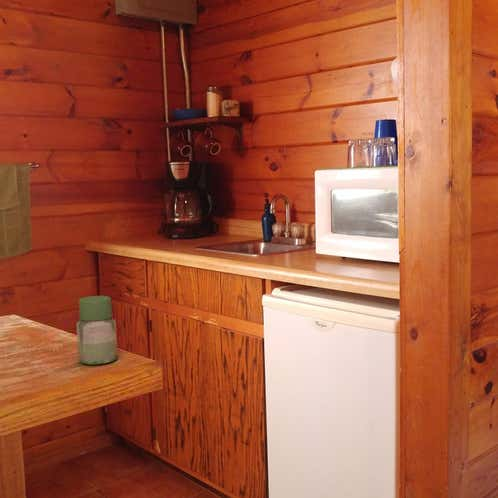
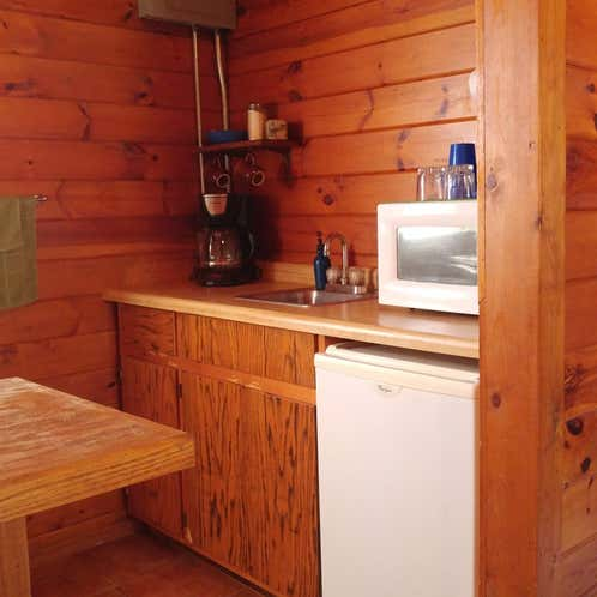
- jar [76,295,119,366]
